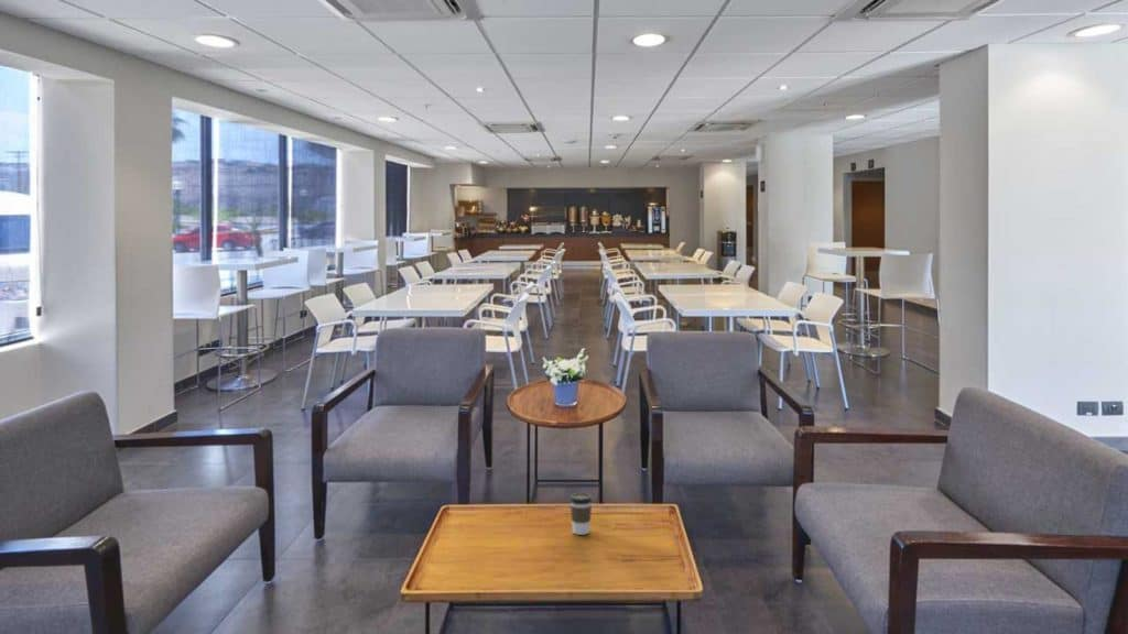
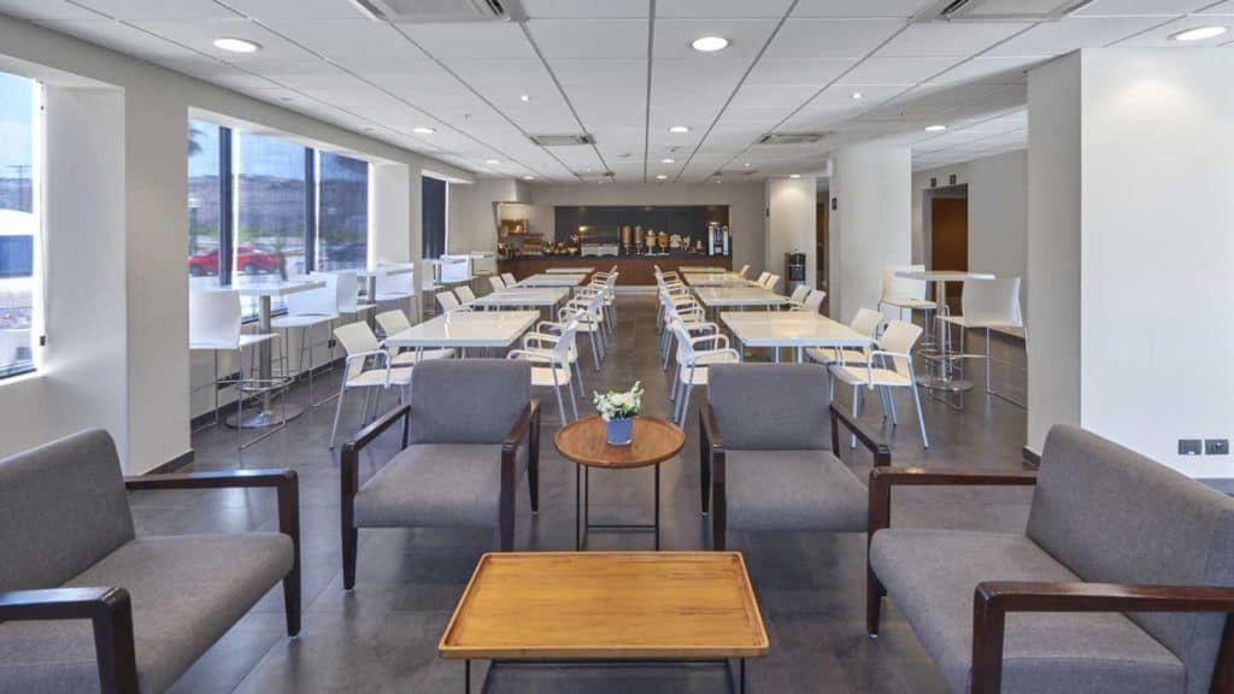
- coffee cup [568,492,594,536]
